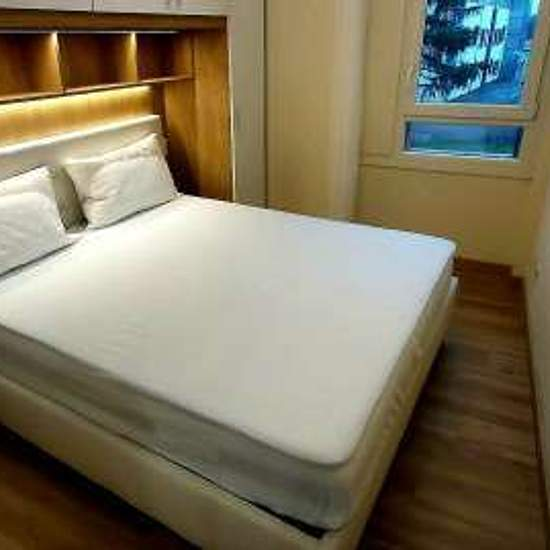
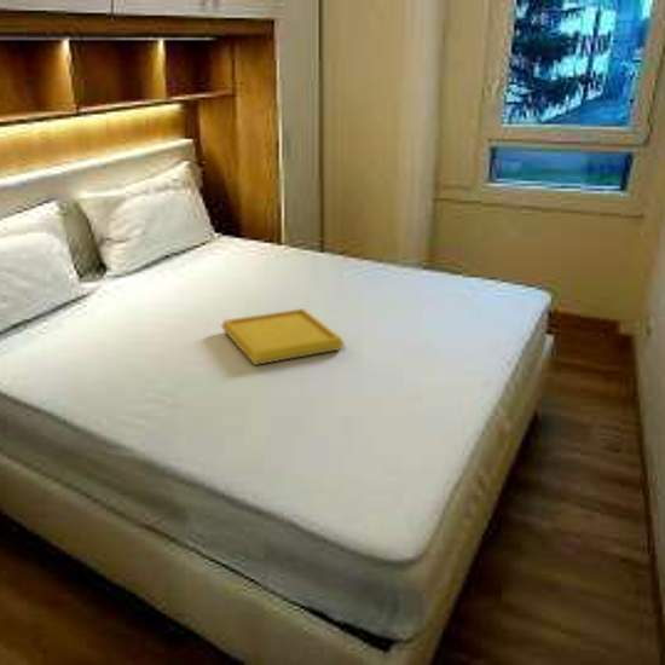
+ serving tray [220,307,346,366]
